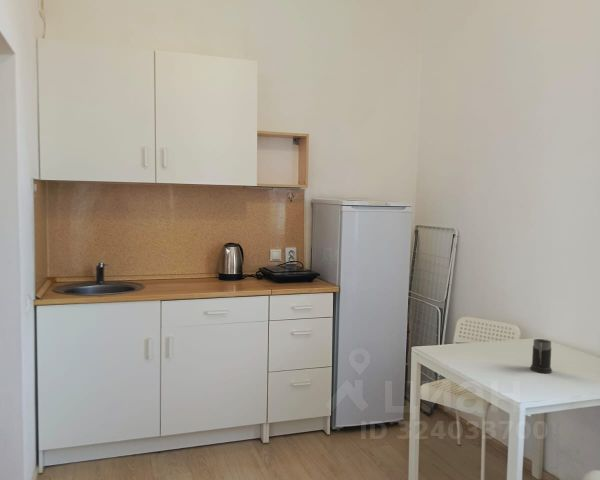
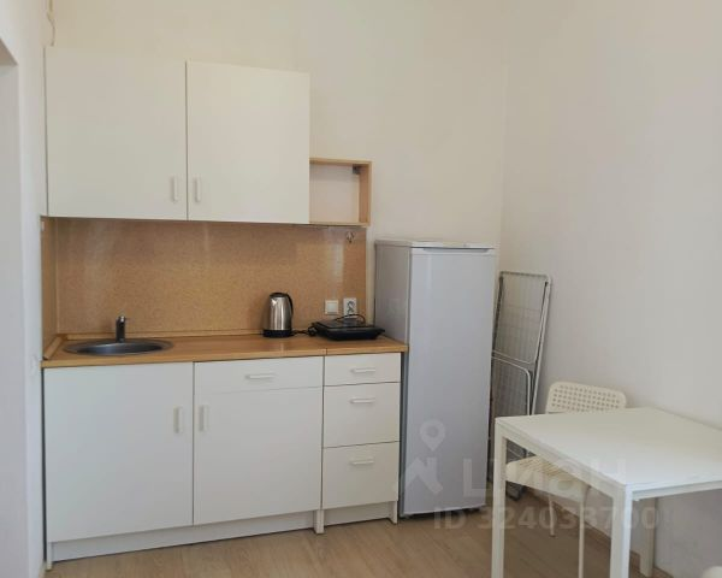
- mug [529,338,553,374]
